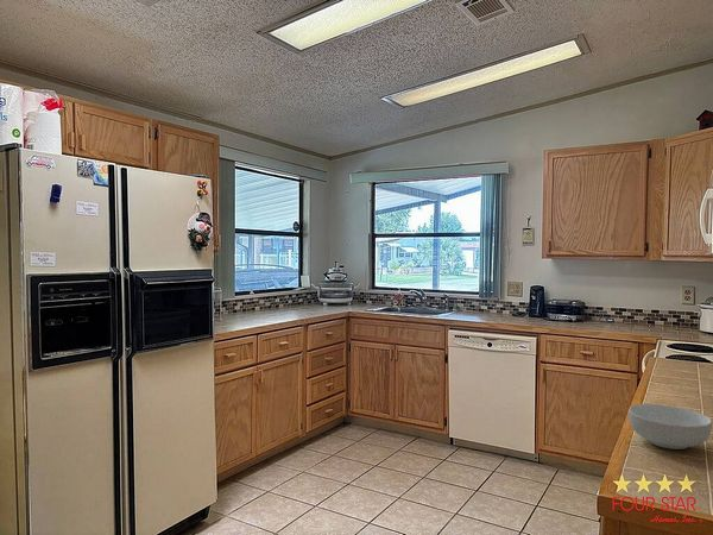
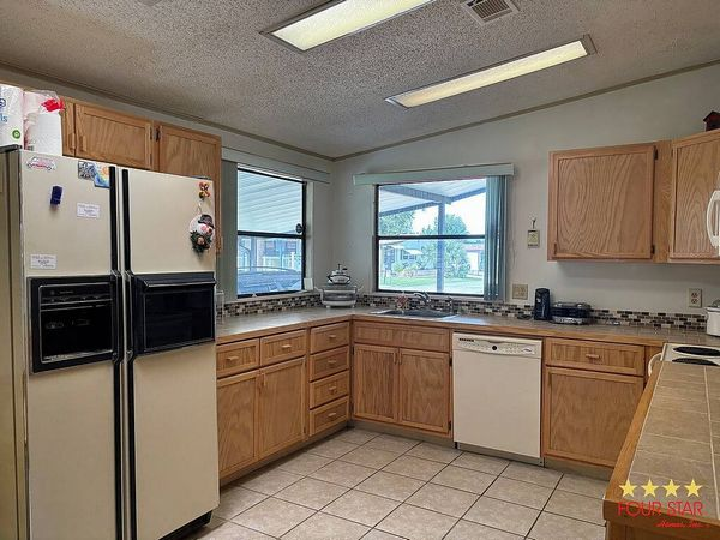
- cereal bowl [627,403,713,451]
